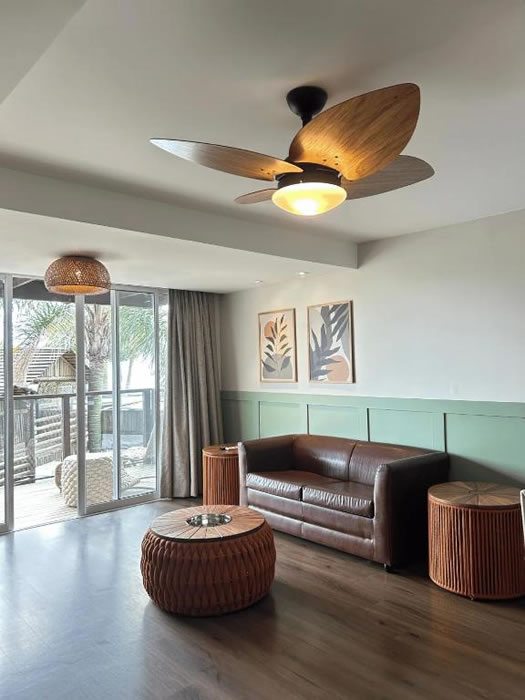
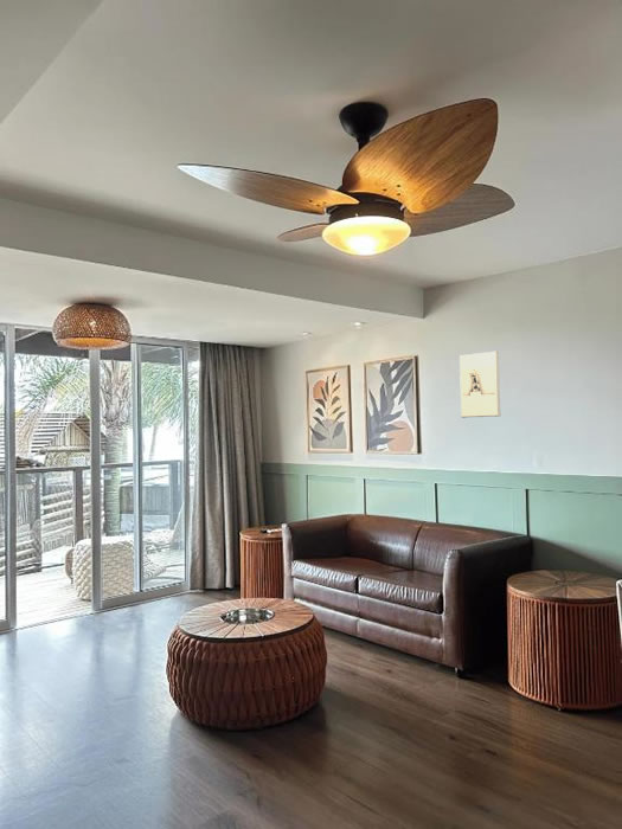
+ wall sculpture [459,351,502,419]
